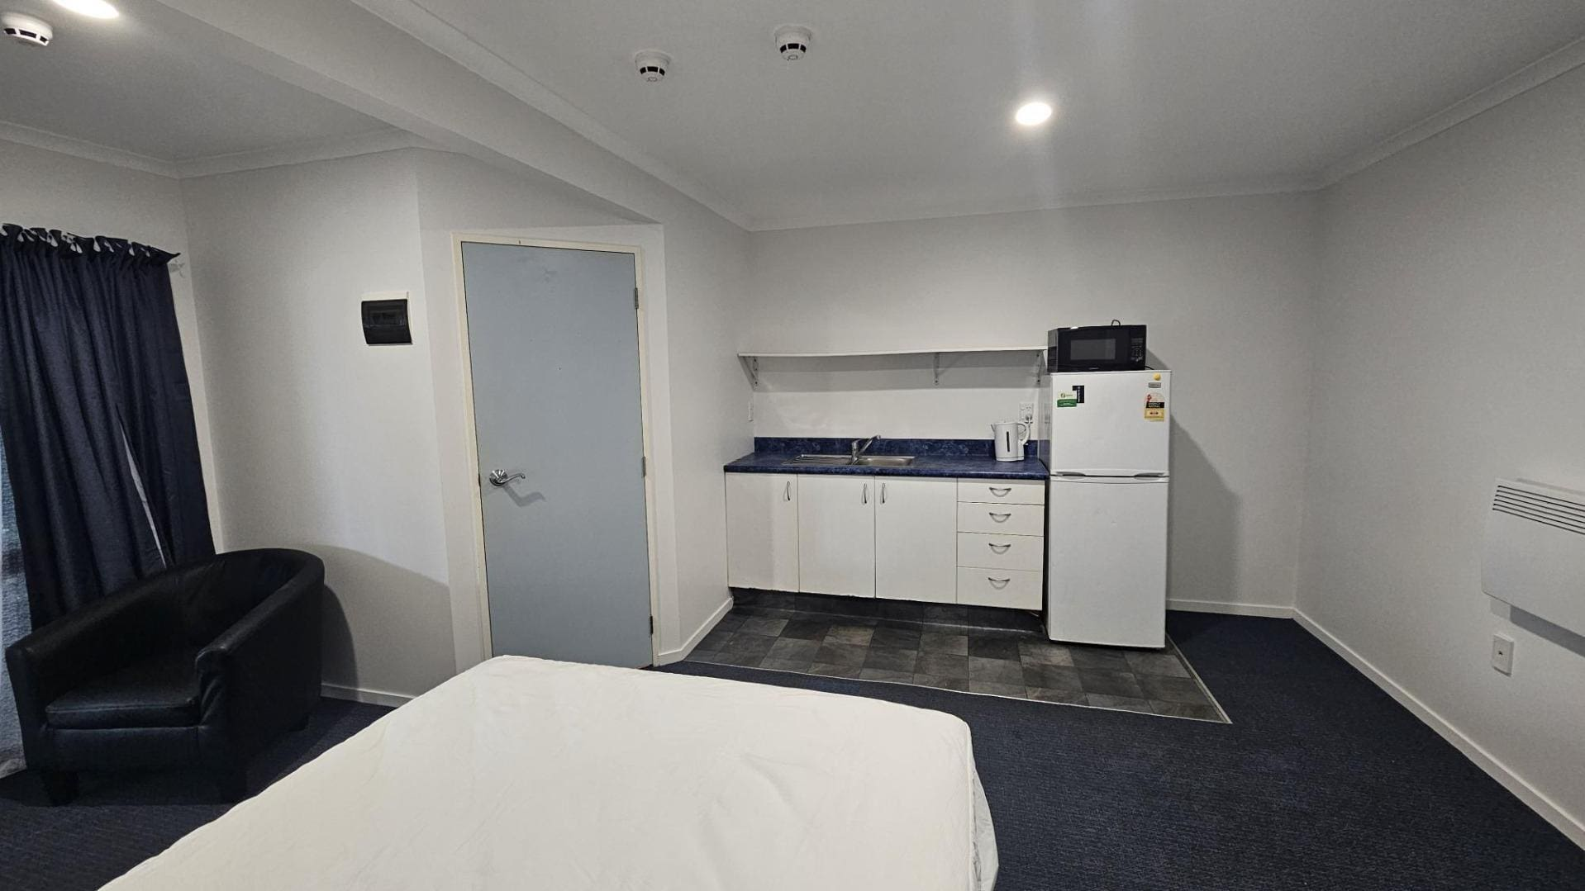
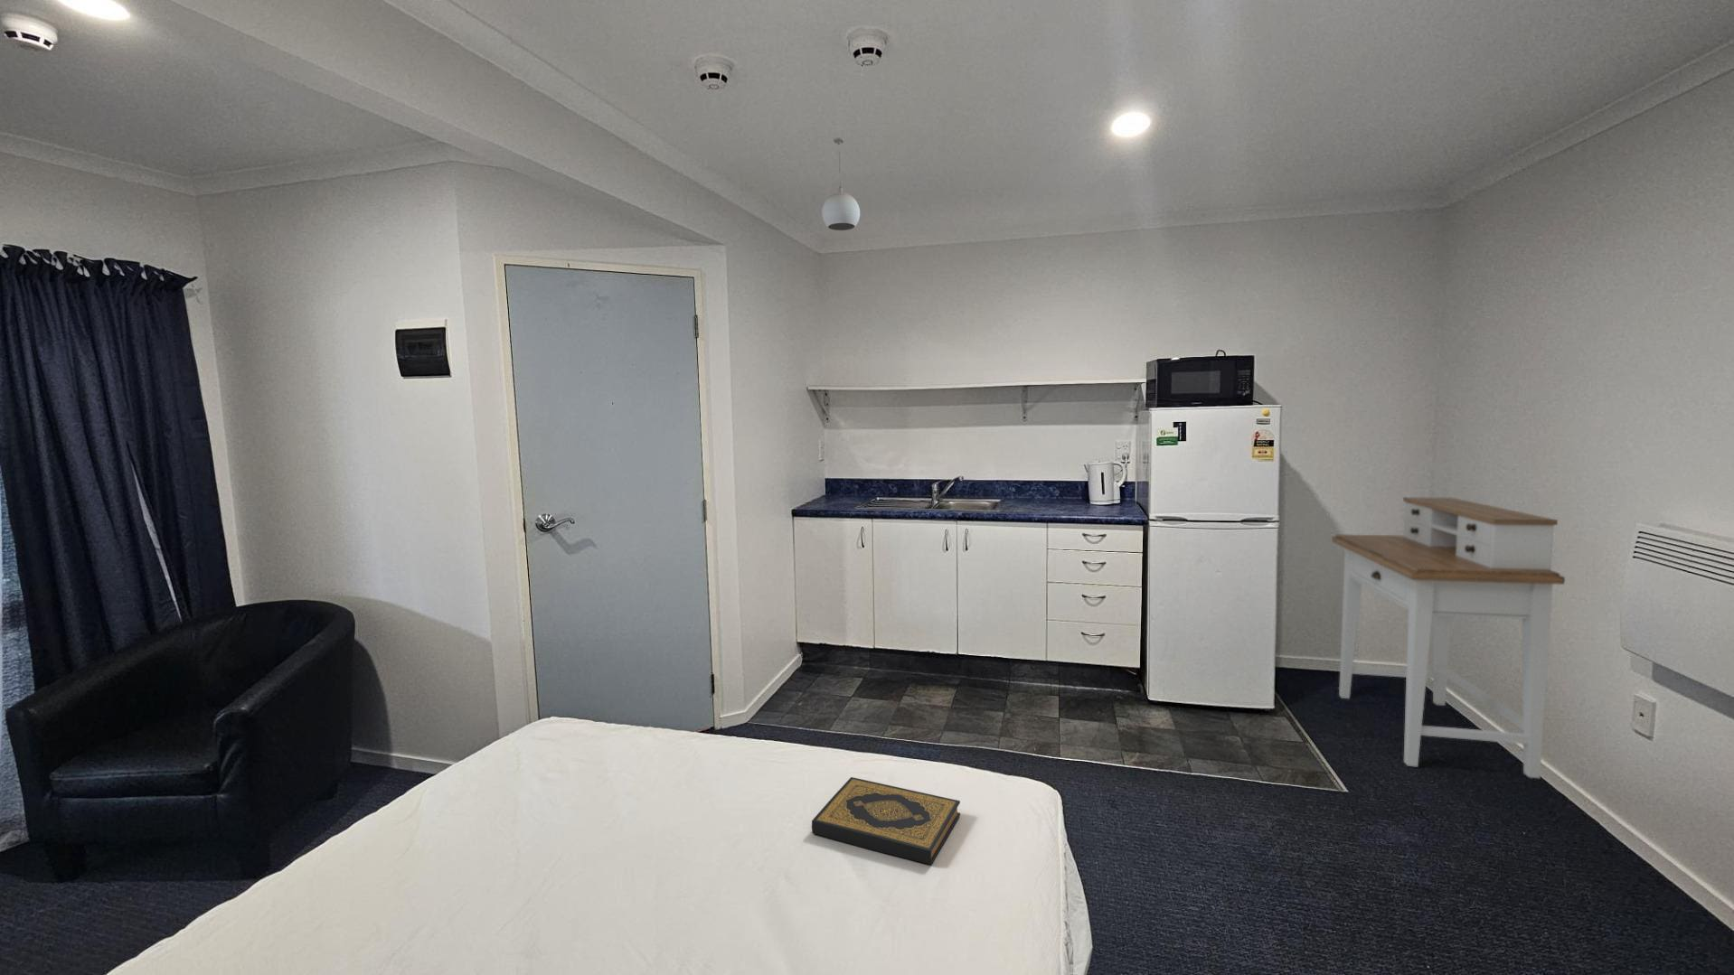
+ desk [1330,496,1566,779]
+ hardback book [811,776,961,865]
+ pendant light [821,137,861,231]
